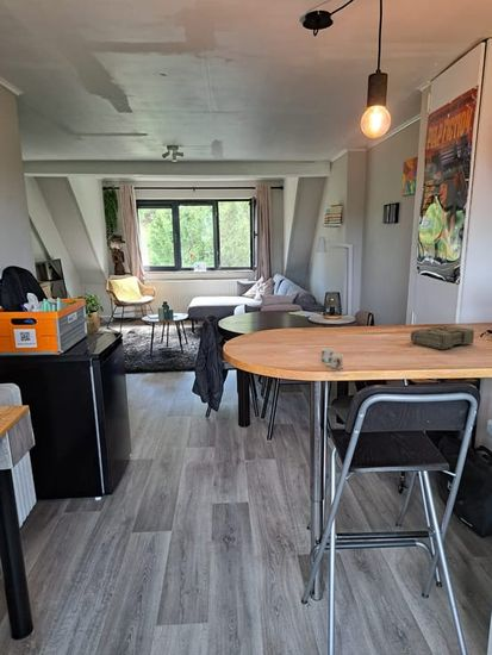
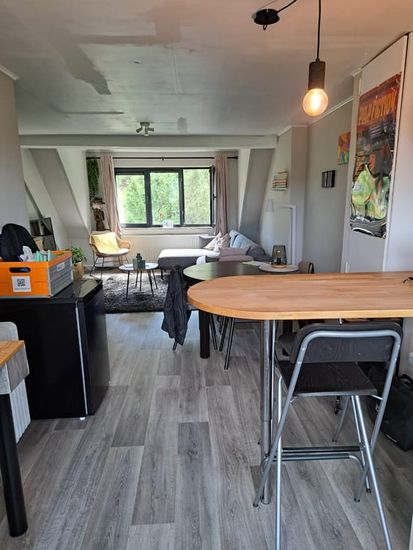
- diary [405,325,475,350]
- mug [320,347,344,370]
